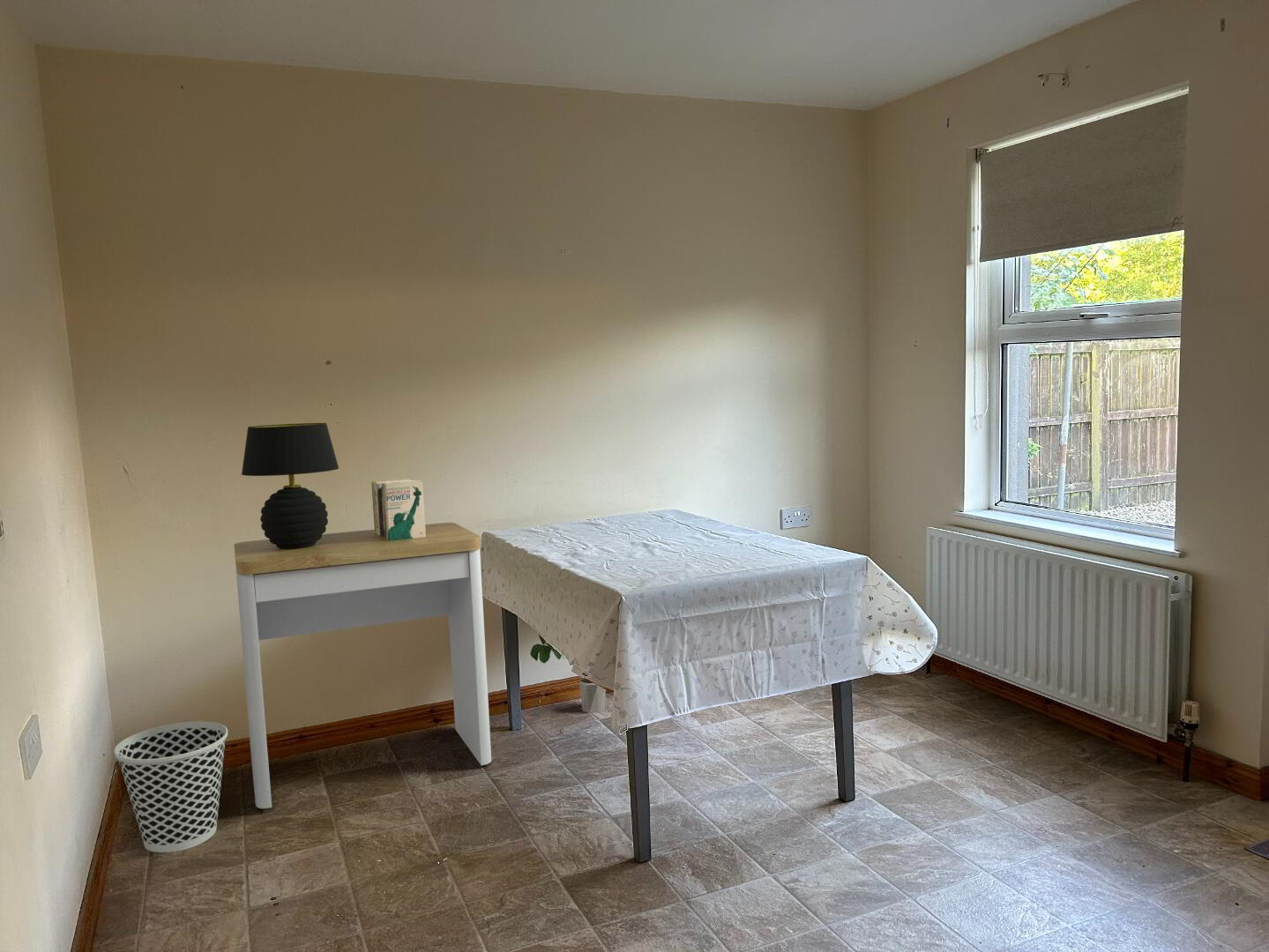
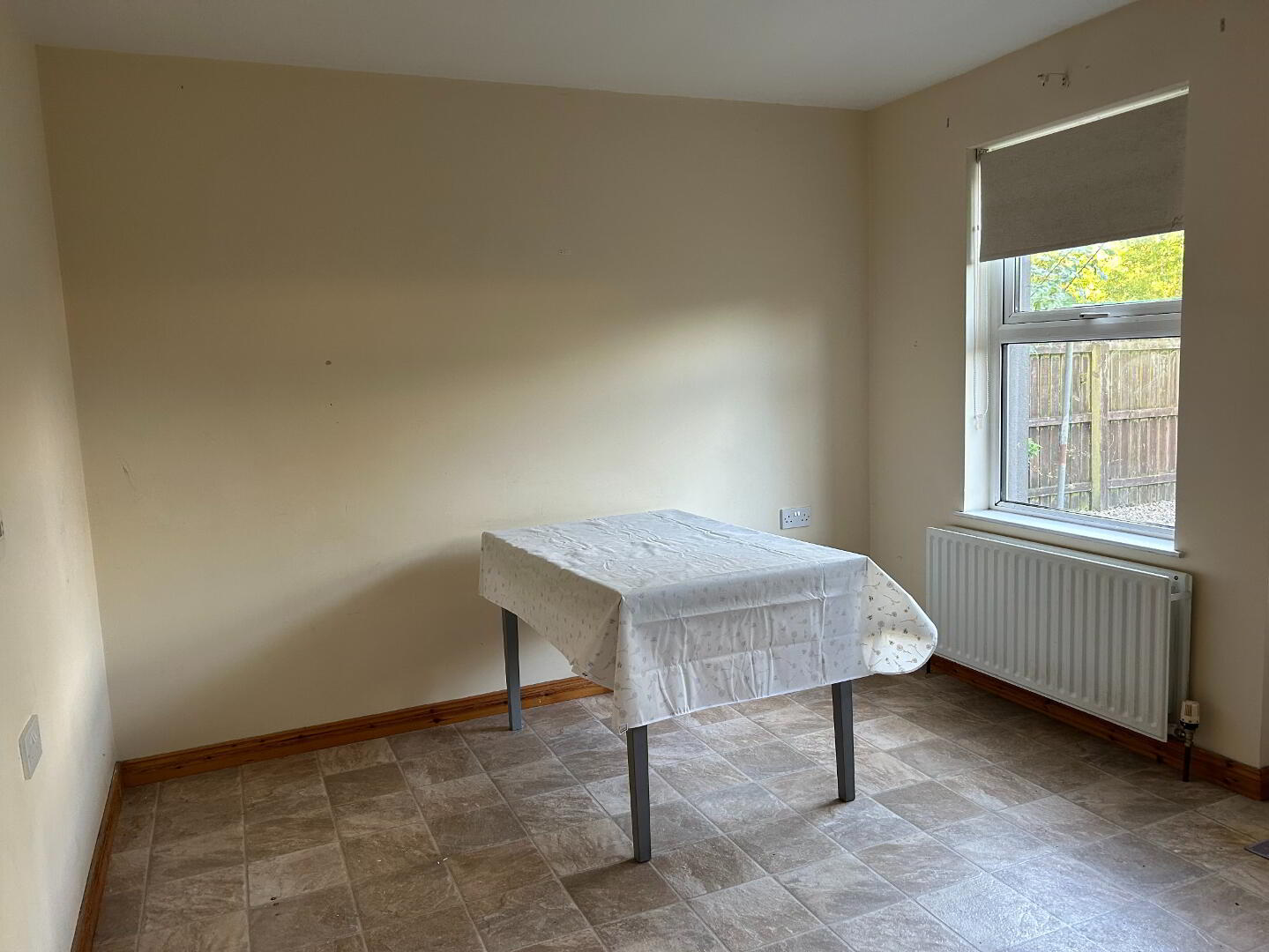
- books [370,478,426,541]
- table lamp [241,422,340,549]
- wastebasket [113,720,228,853]
- potted plant [529,634,607,714]
- desk [233,522,492,809]
